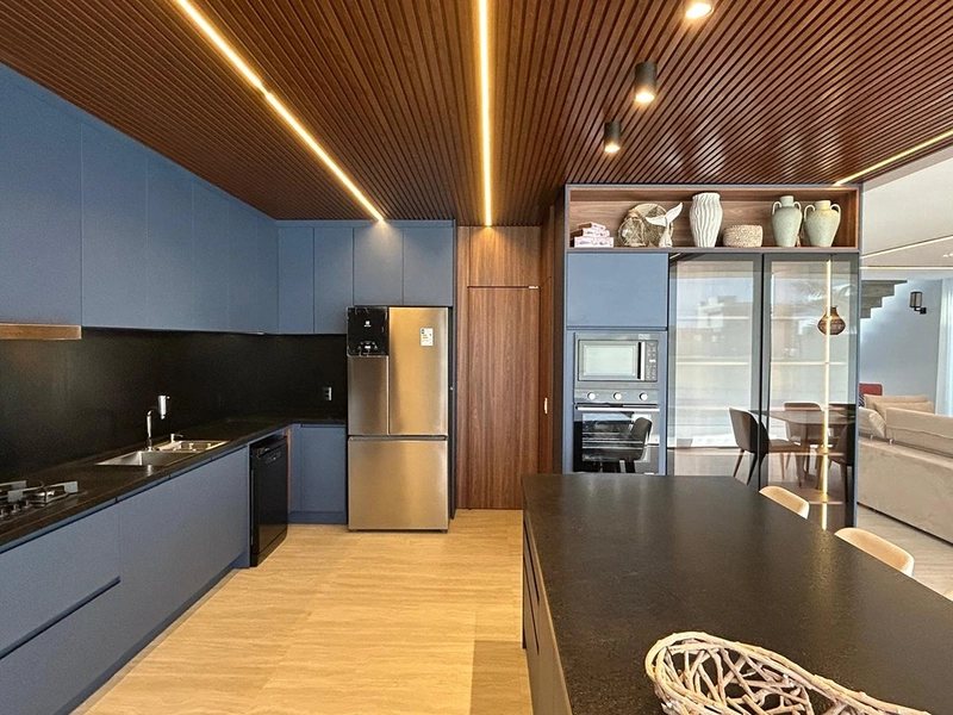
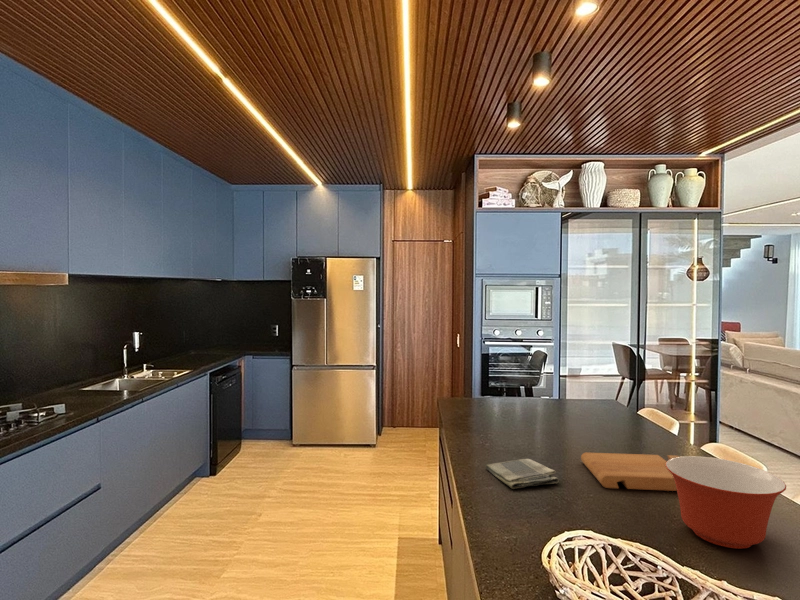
+ cutting board [580,452,681,492]
+ dish towel [485,458,560,490]
+ mixing bowl [665,455,787,550]
